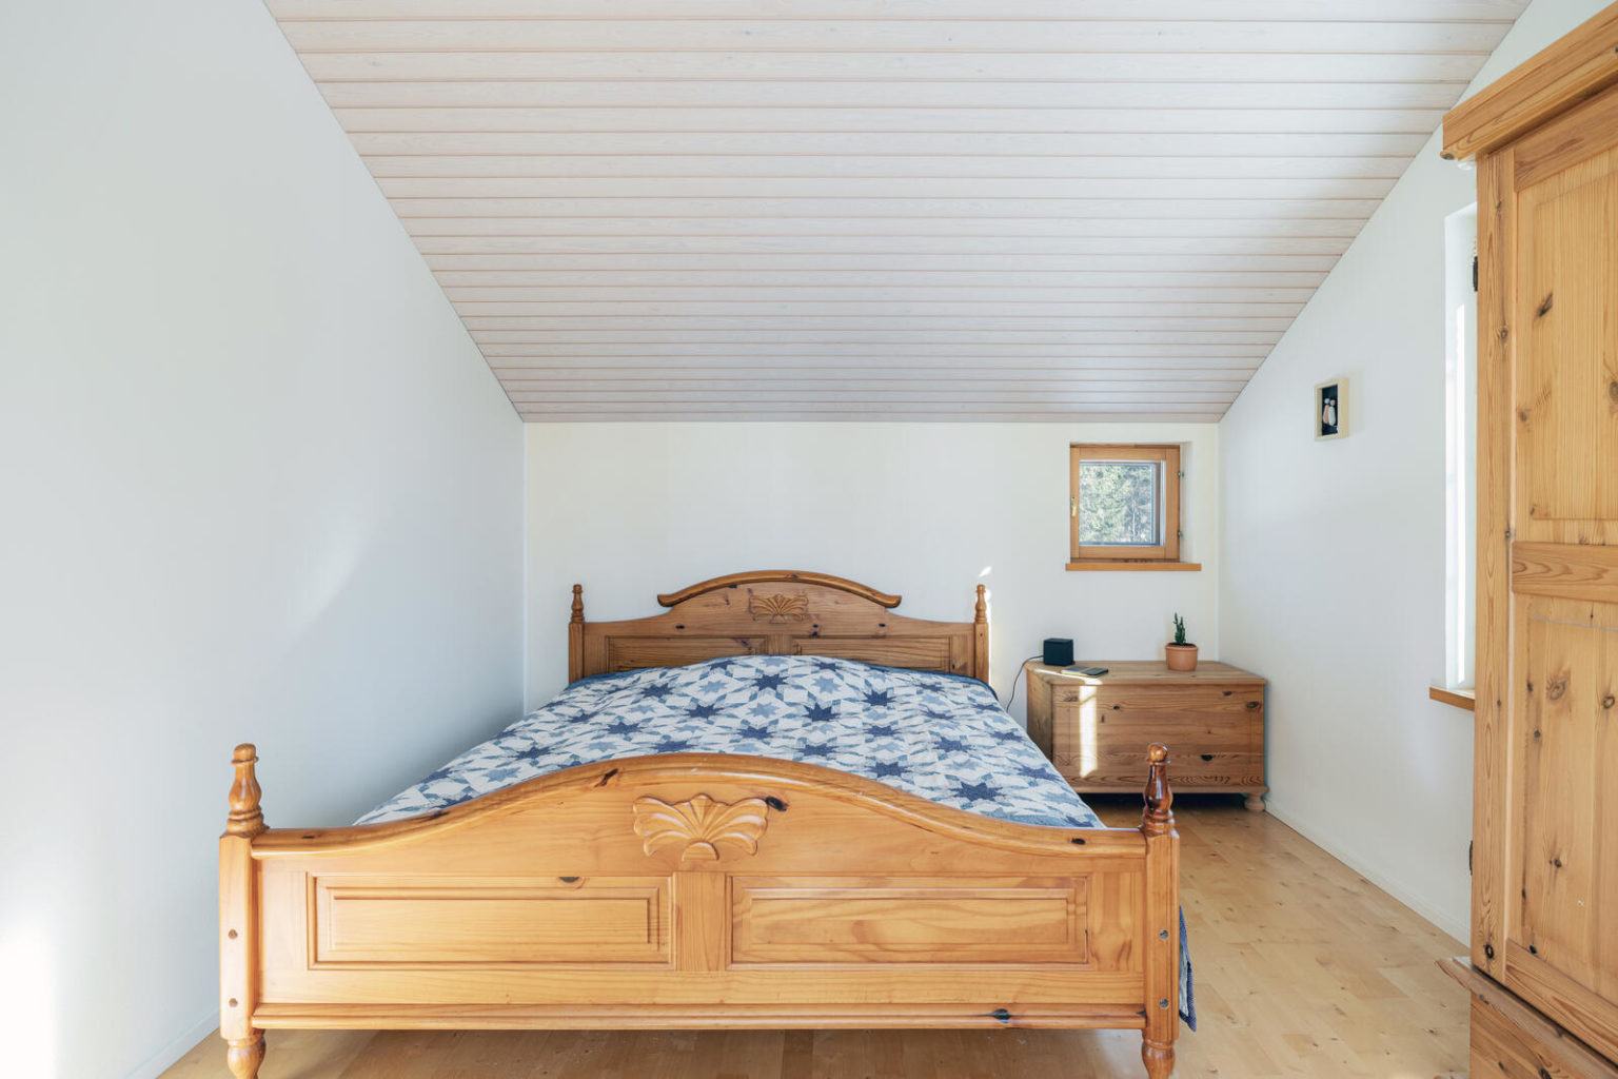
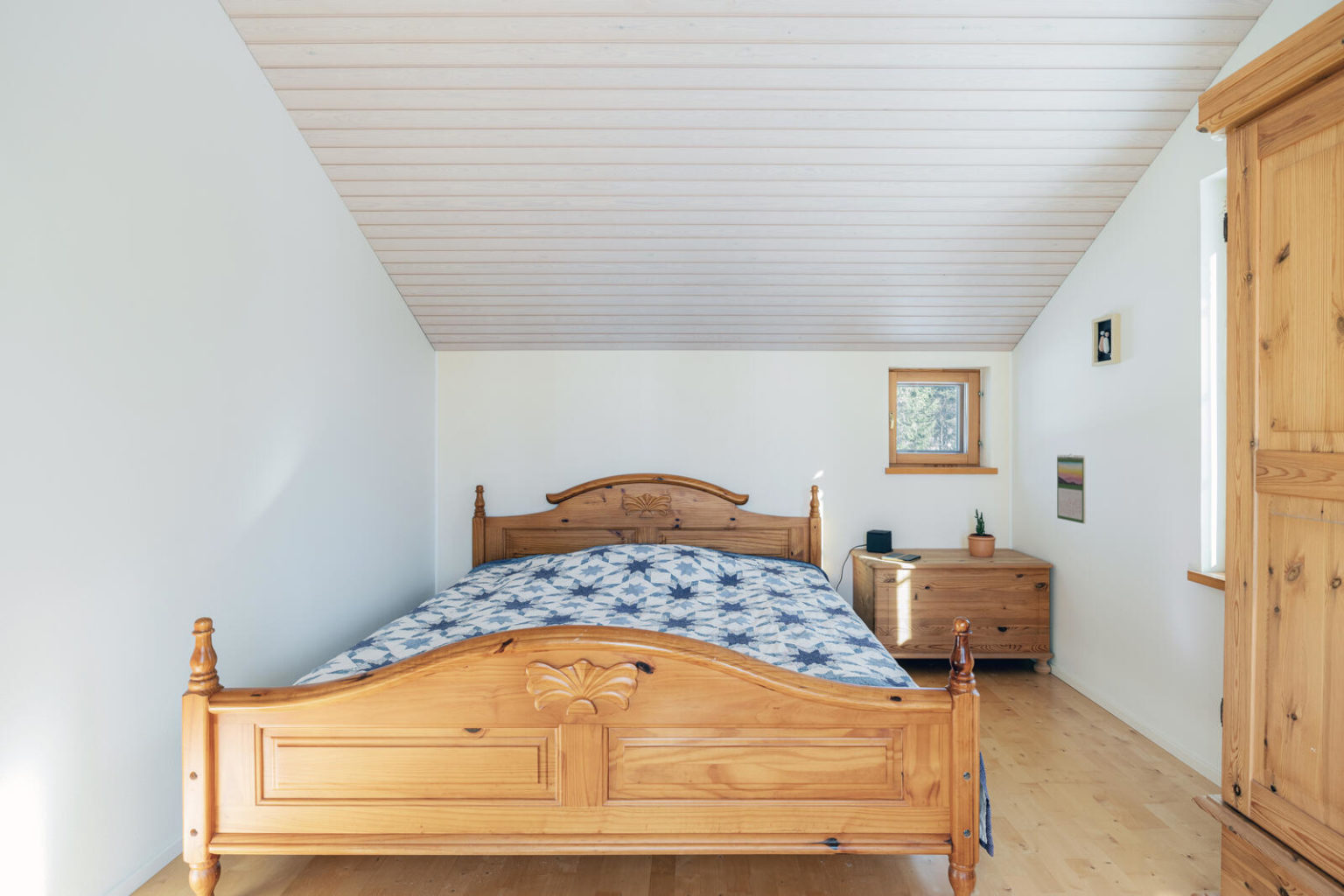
+ calendar [1056,453,1087,525]
